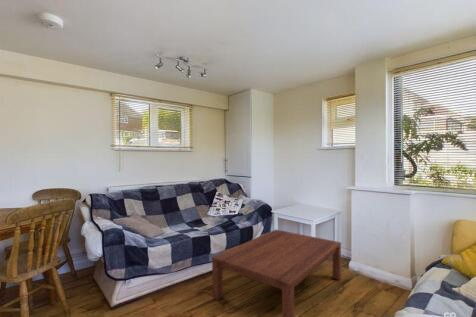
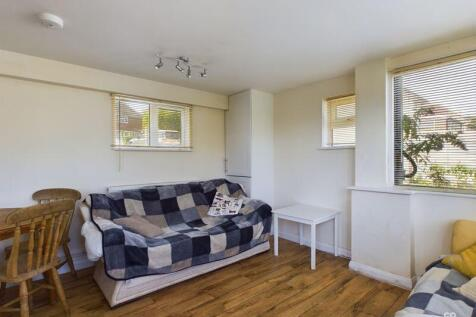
- coffee table [211,229,342,317]
